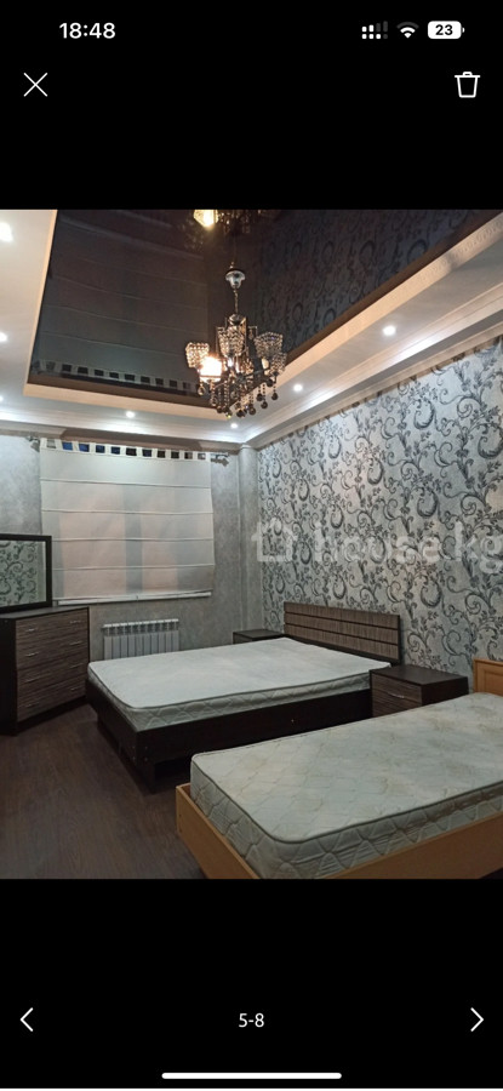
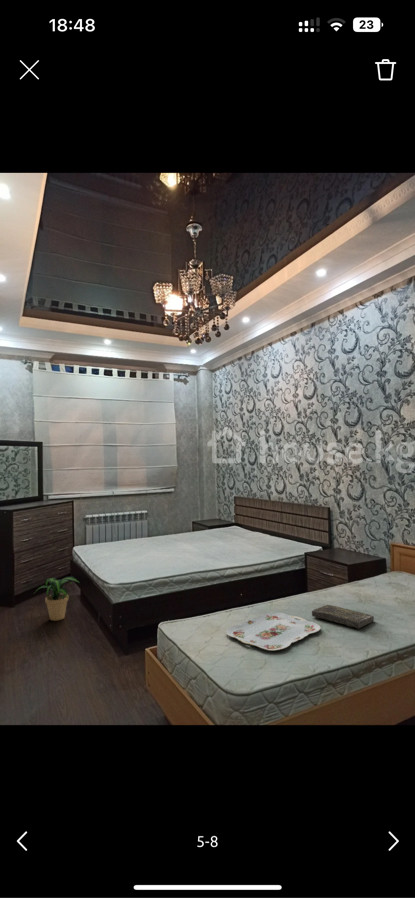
+ serving tray [225,612,322,652]
+ book [311,604,375,630]
+ potted plant [34,576,79,622]
